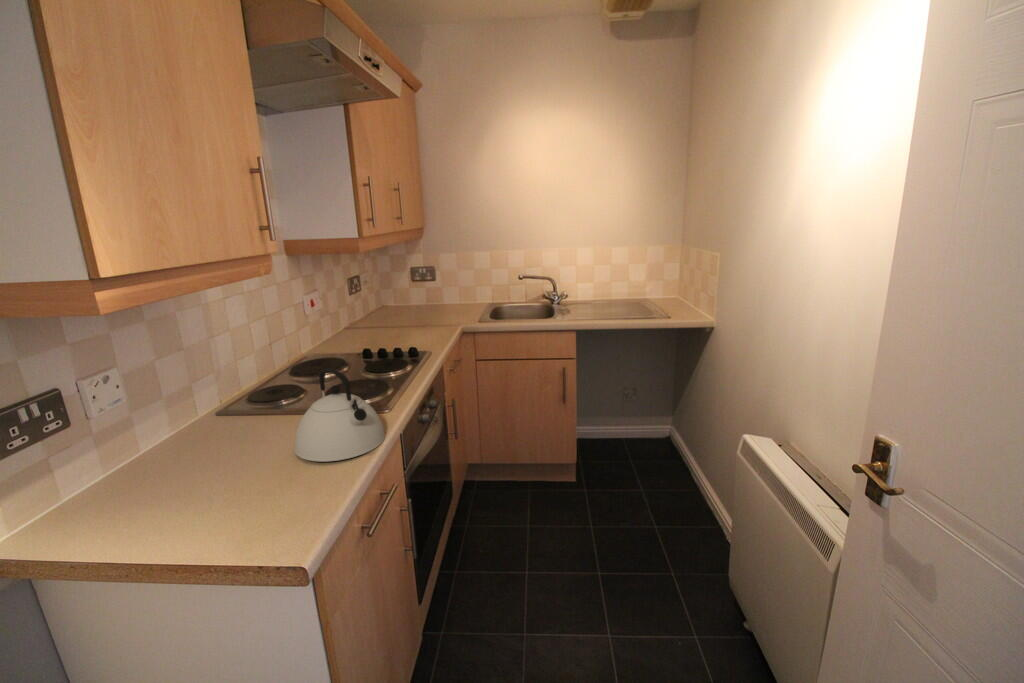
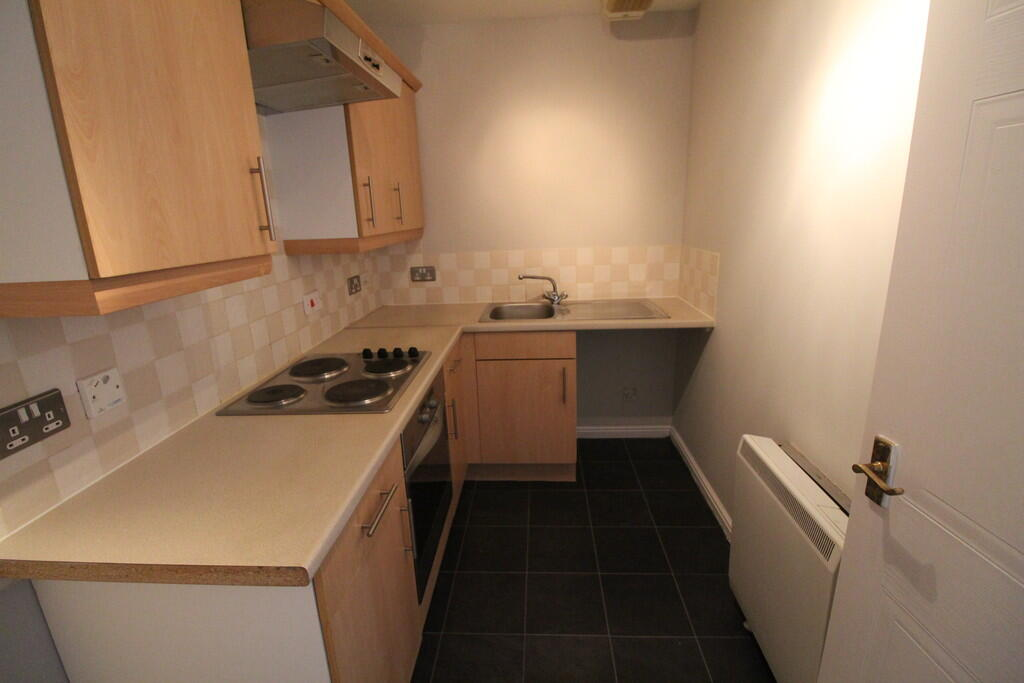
- kettle [294,367,386,463]
